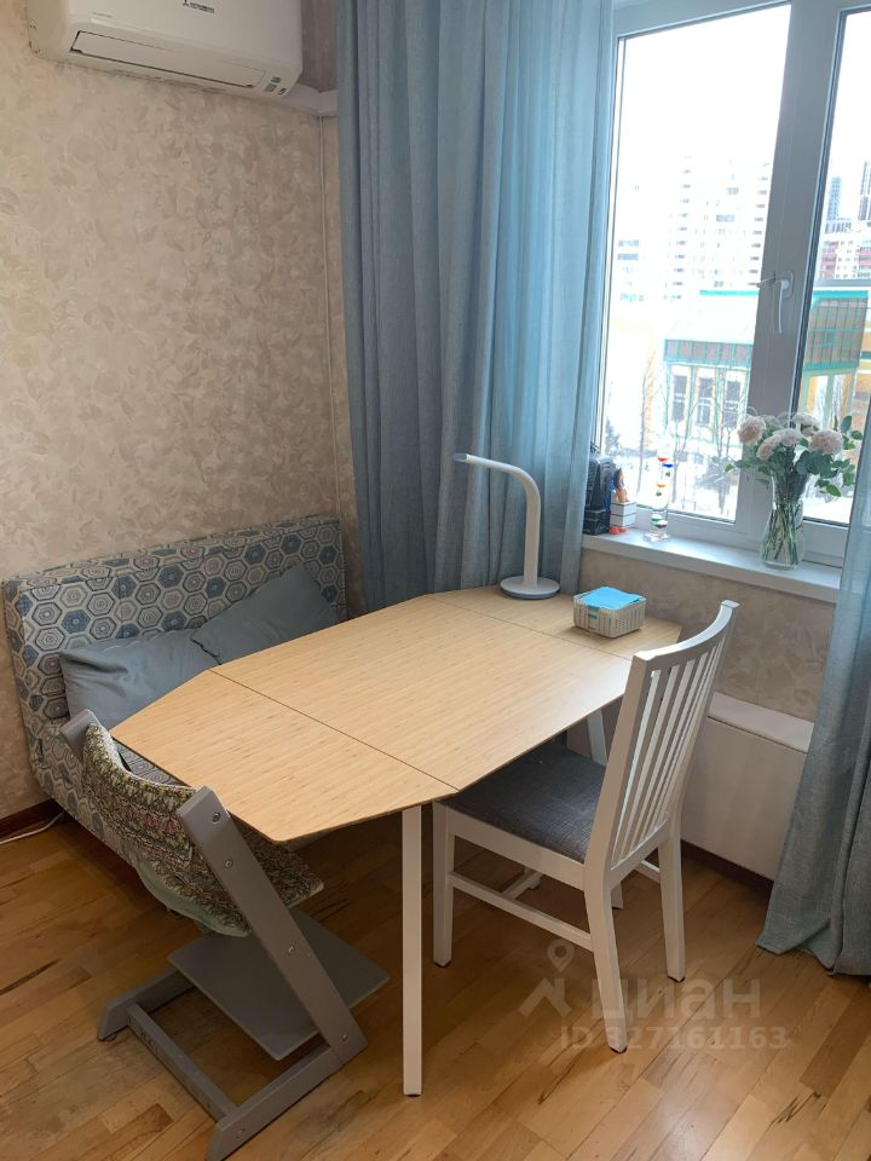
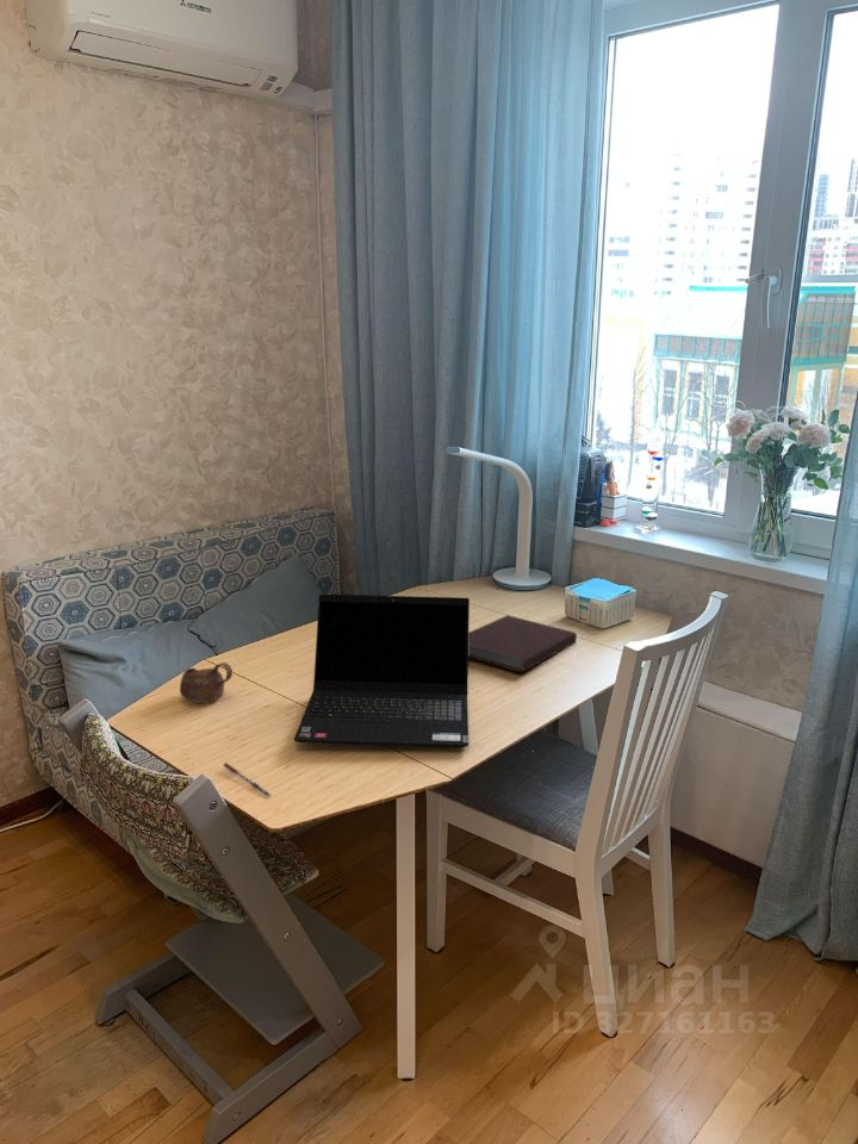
+ notebook [468,614,578,673]
+ laptop computer [293,593,471,748]
+ pen [222,761,273,798]
+ cup [179,661,234,704]
